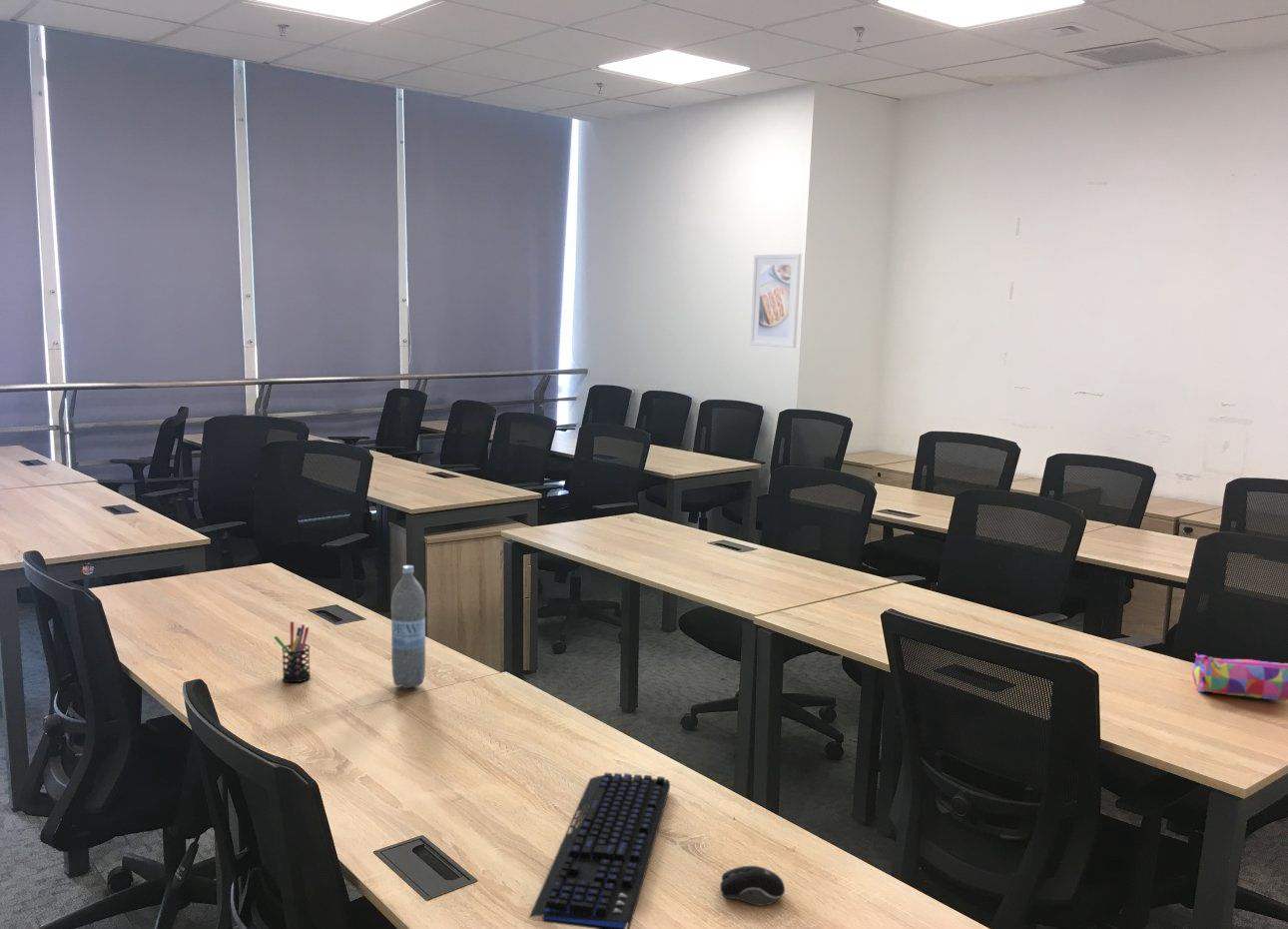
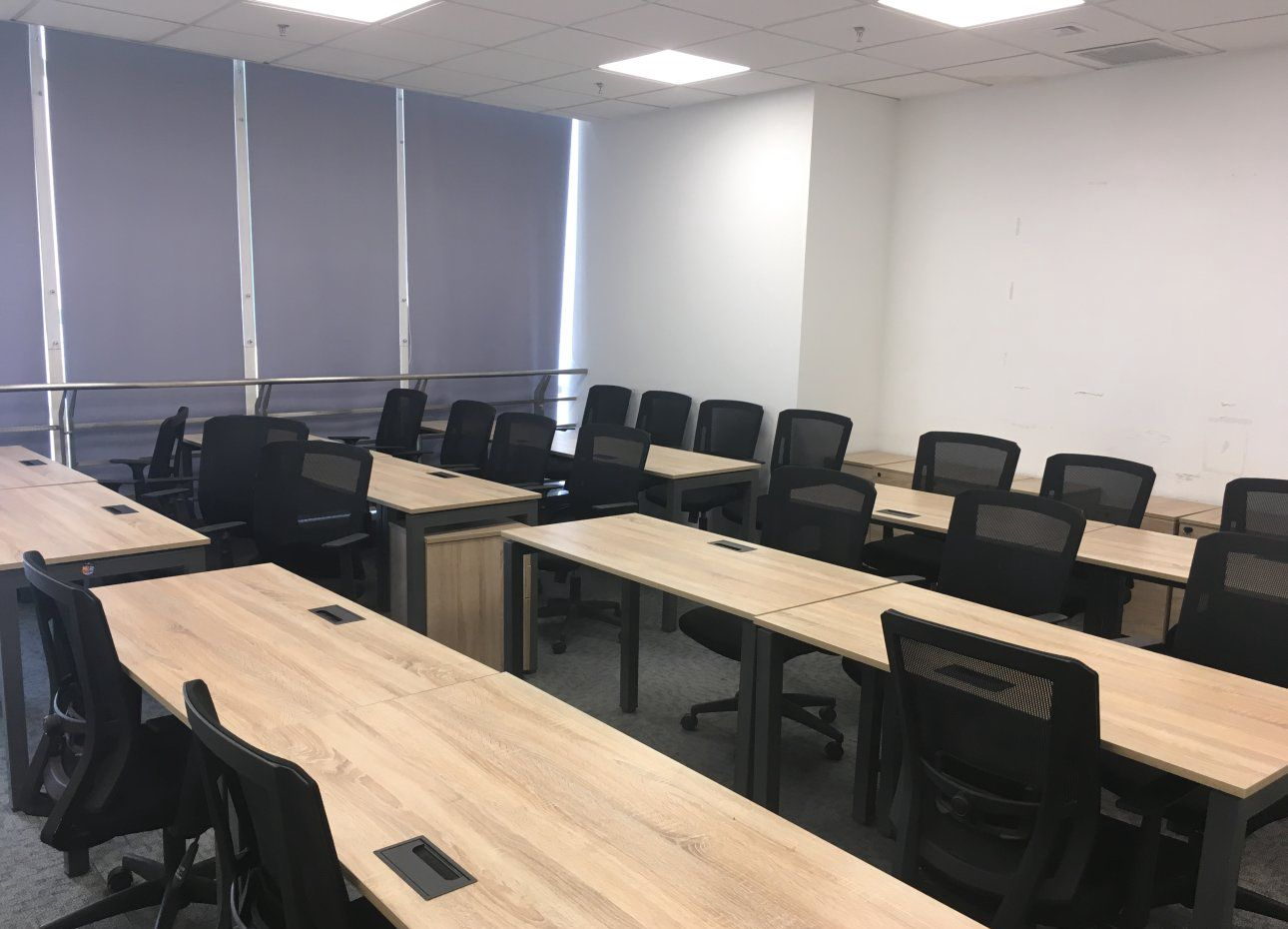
- water bottle [390,564,426,689]
- pencil case [1192,652,1288,702]
- pen holder [273,620,312,683]
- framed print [749,253,802,349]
- computer mouse [719,865,786,907]
- keyboard [528,771,671,929]
